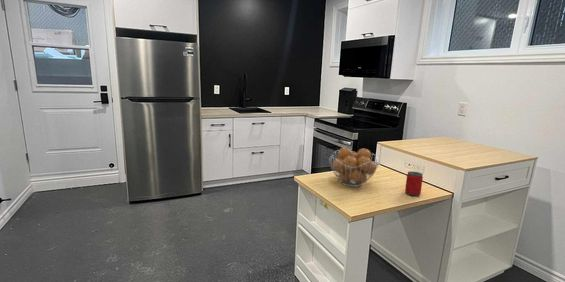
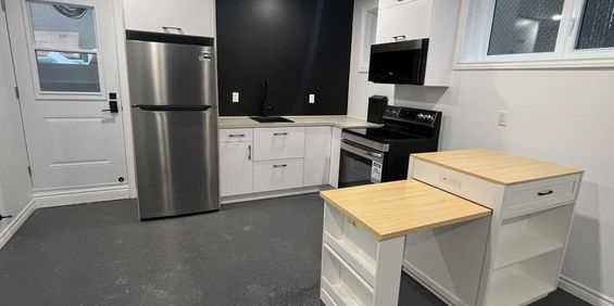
- beverage can [404,170,424,197]
- fruit basket [328,146,380,188]
